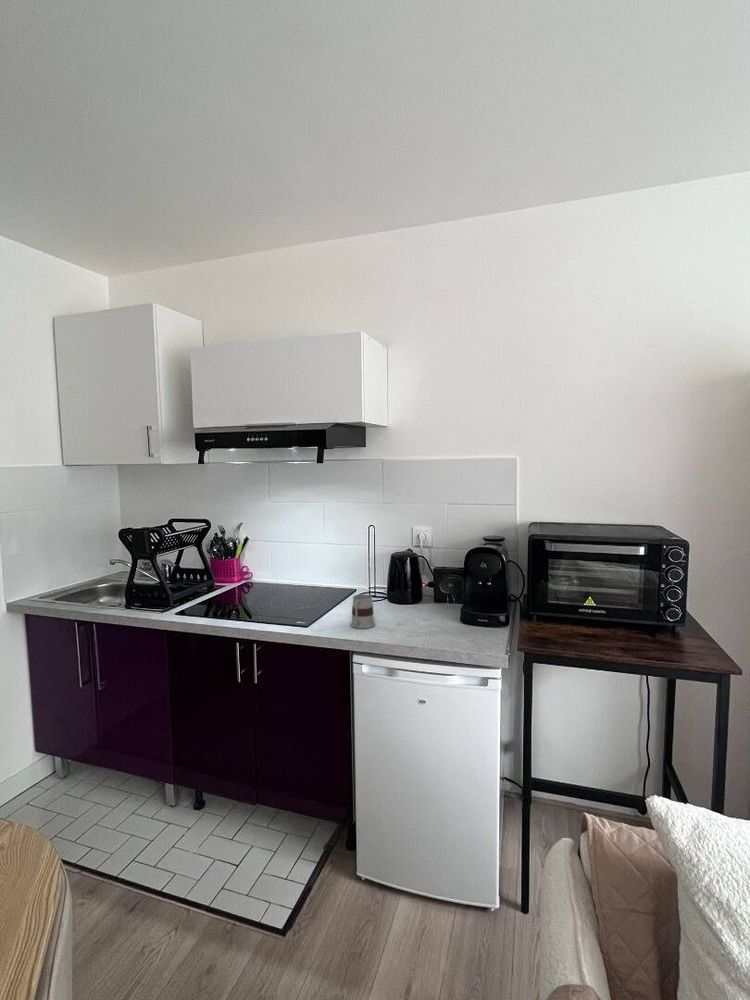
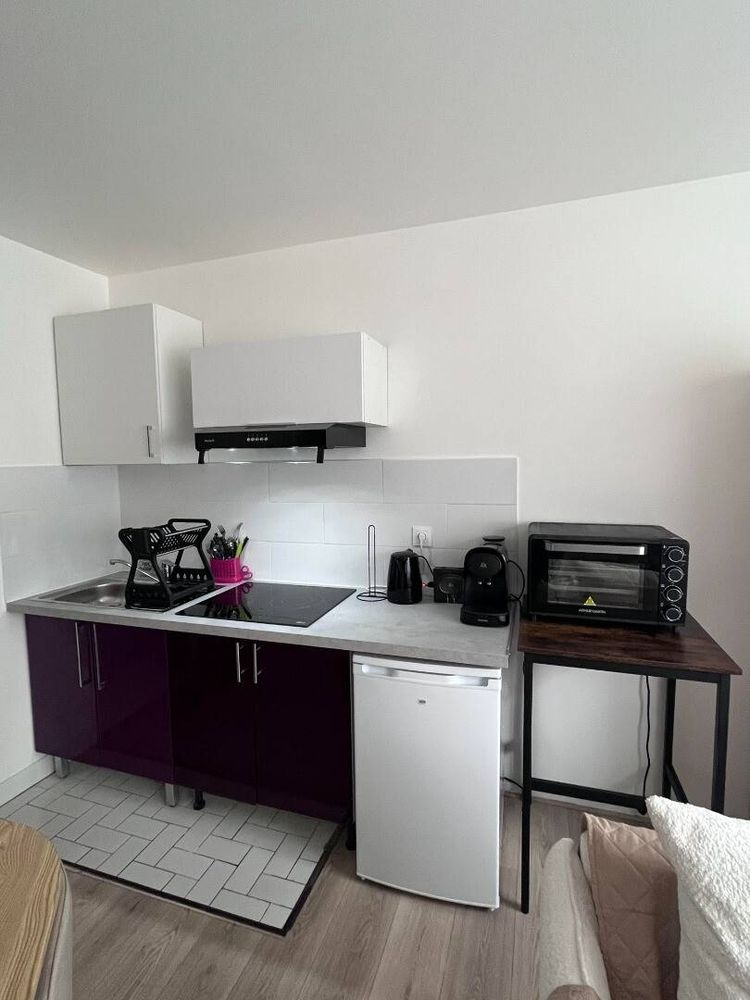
- mug [350,593,376,629]
